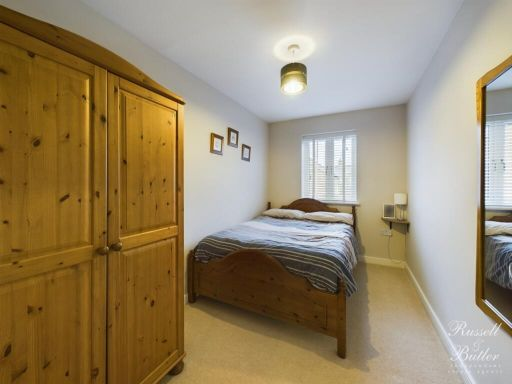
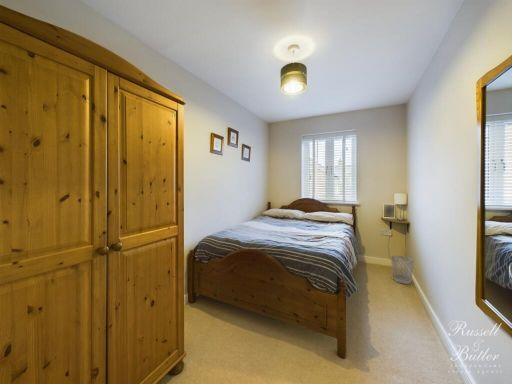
+ wastebasket [390,255,414,285]
